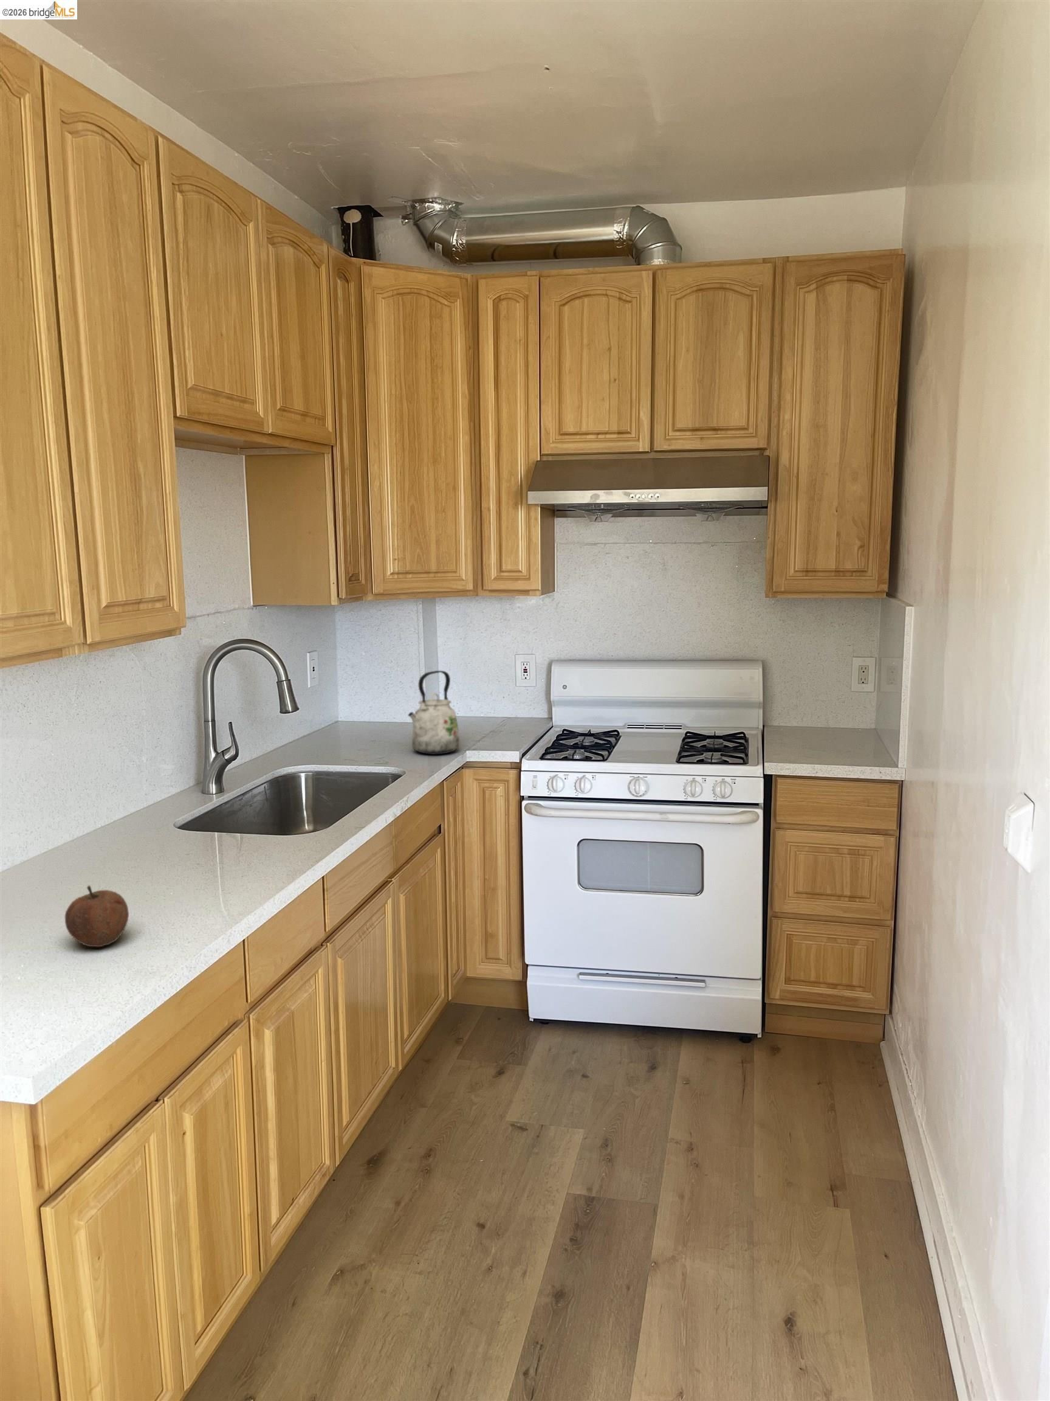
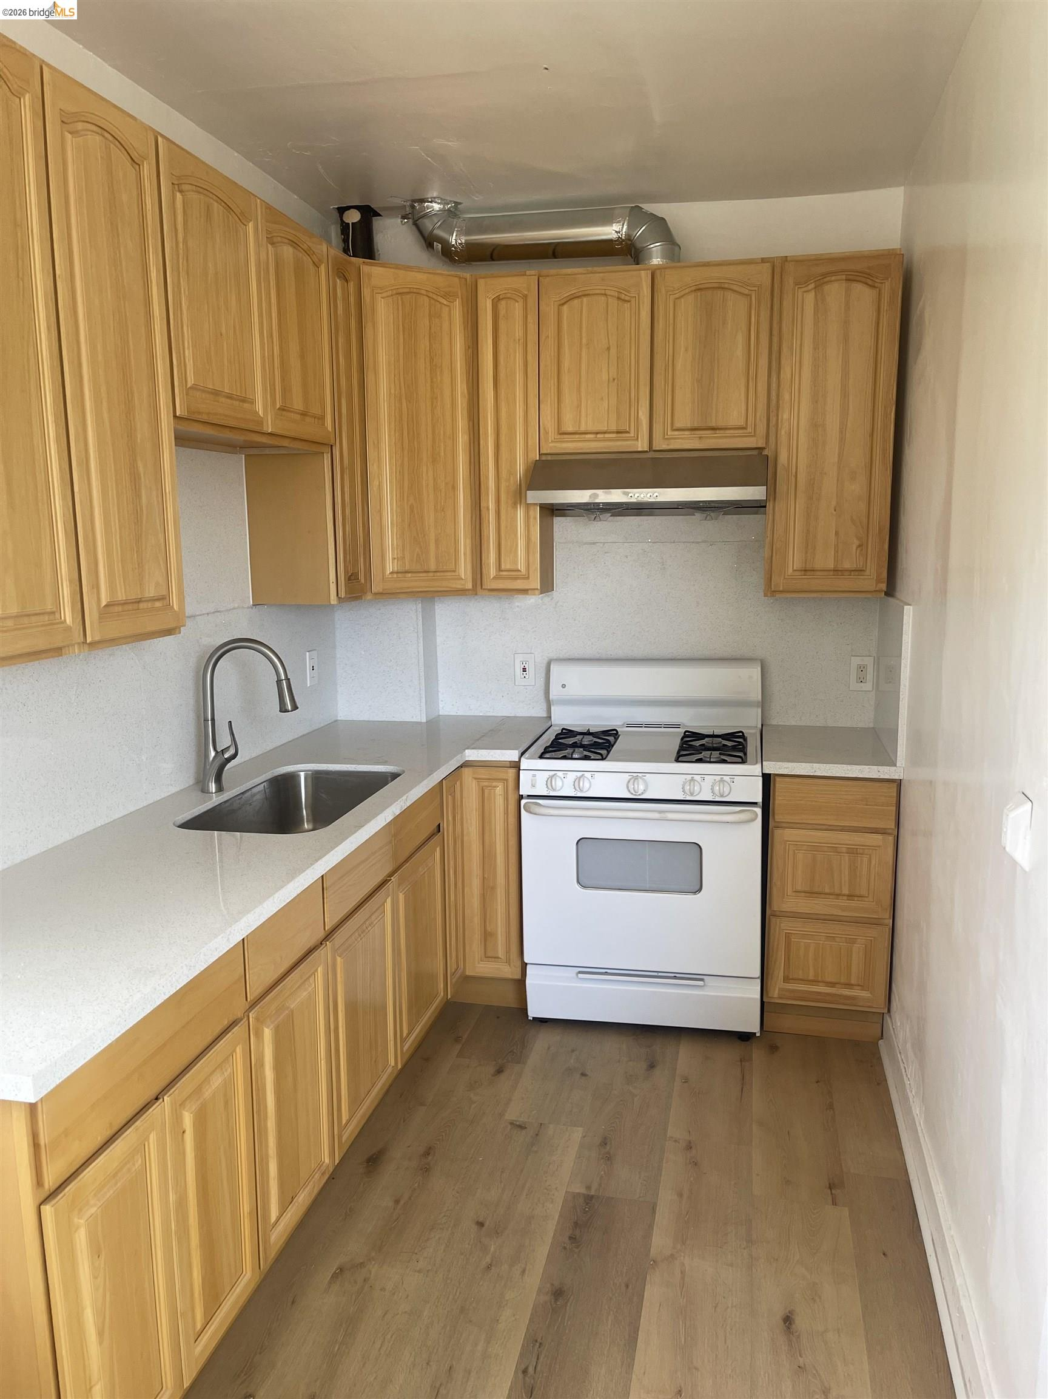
- fruit [64,885,129,948]
- kettle [407,670,461,756]
